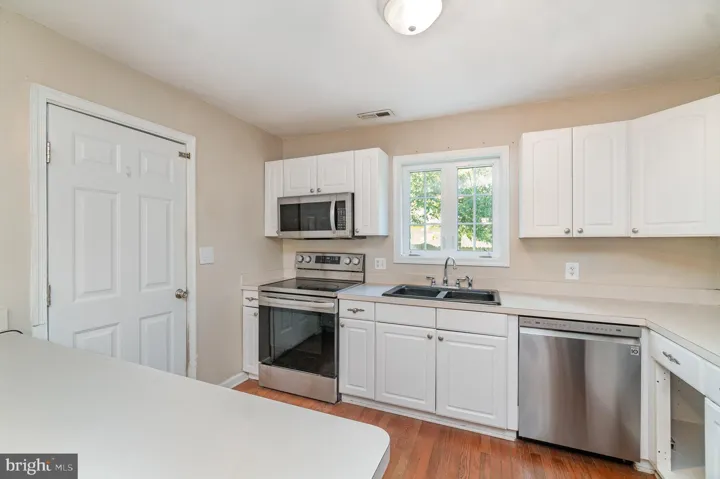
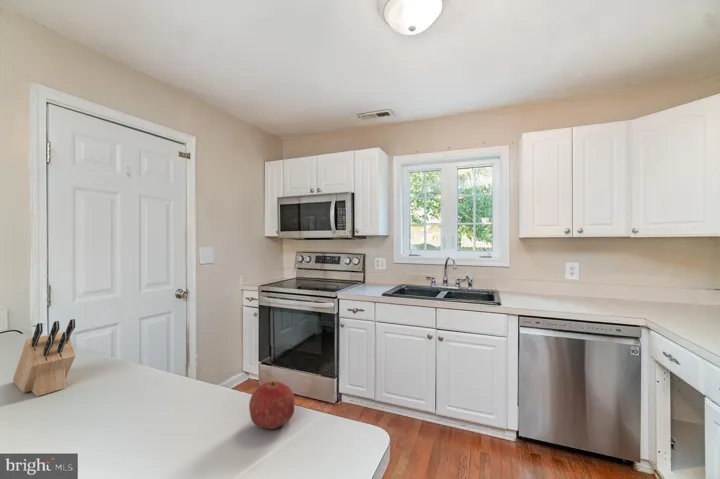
+ knife block [12,318,77,397]
+ fruit [248,380,296,430]
